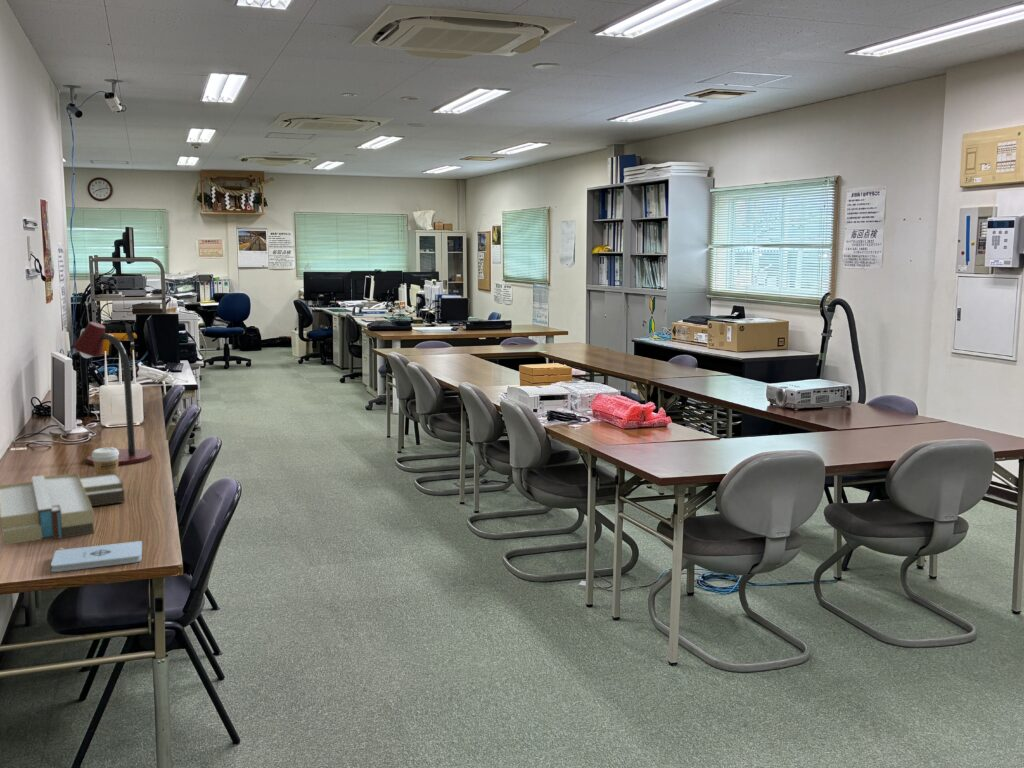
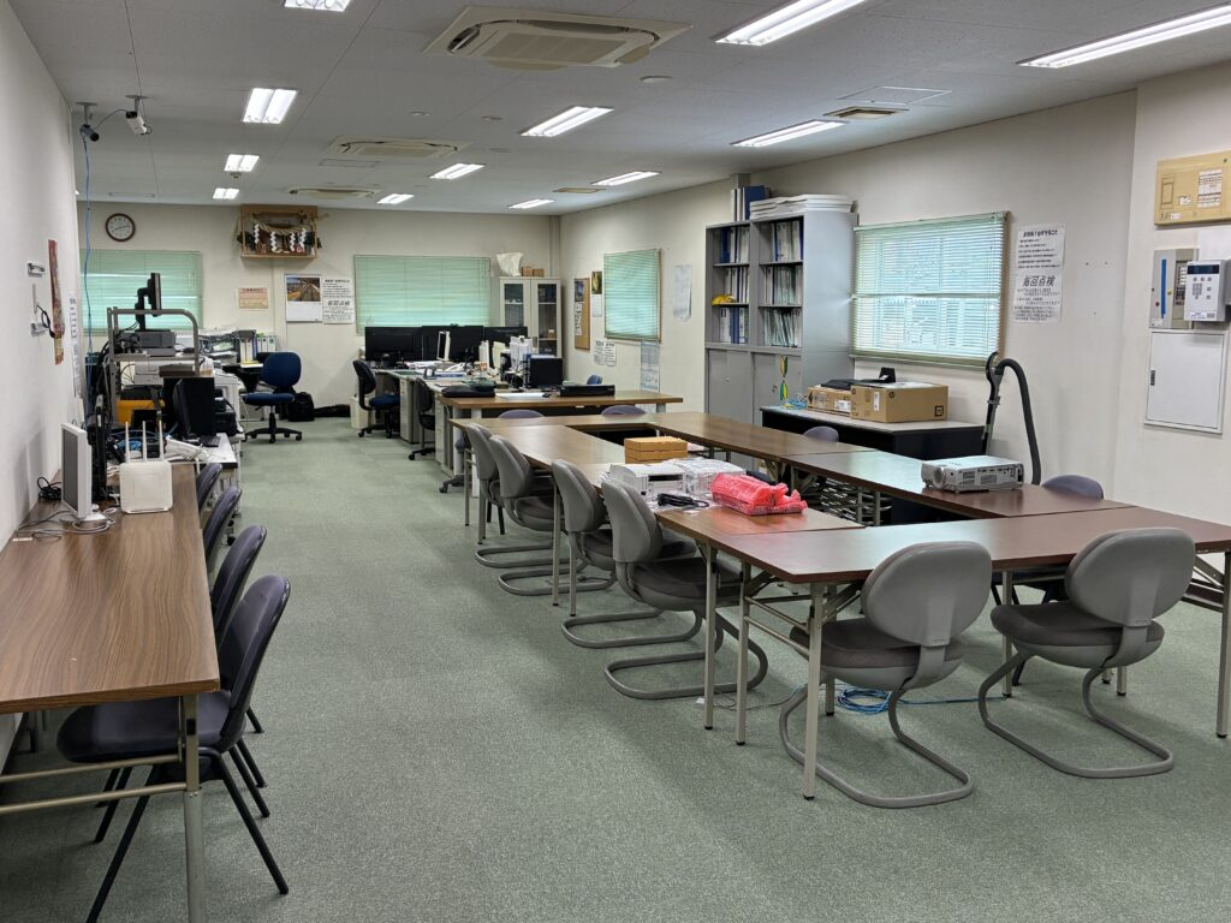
- desk lamp [72,321,153,466]
- coffee cup [91,446,119,475]
- architectural model [0,472,126,546]
- notepad [50,540,143,573]
